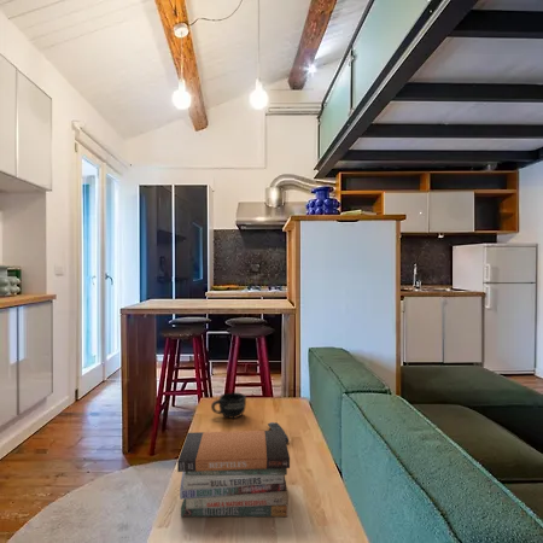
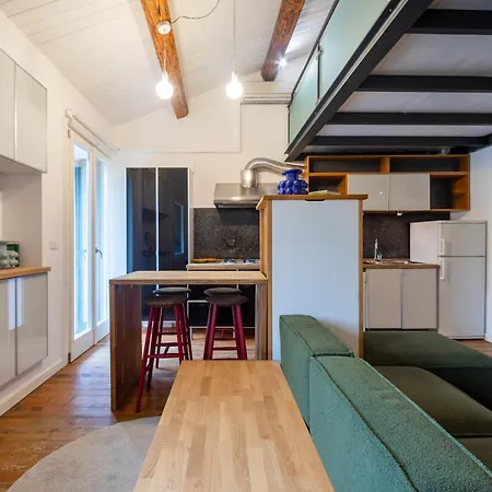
- mug [210,391,247,419]
- book stack [176,430,291,518]
- remote control [267,421,290,443]
